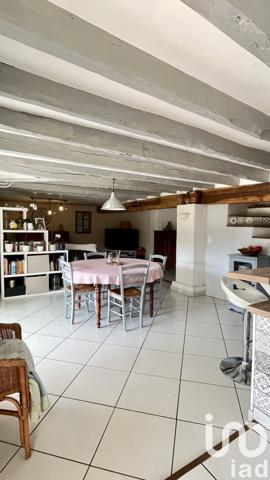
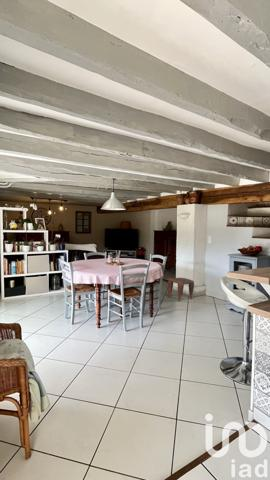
+ stool [167,277,195,302]
